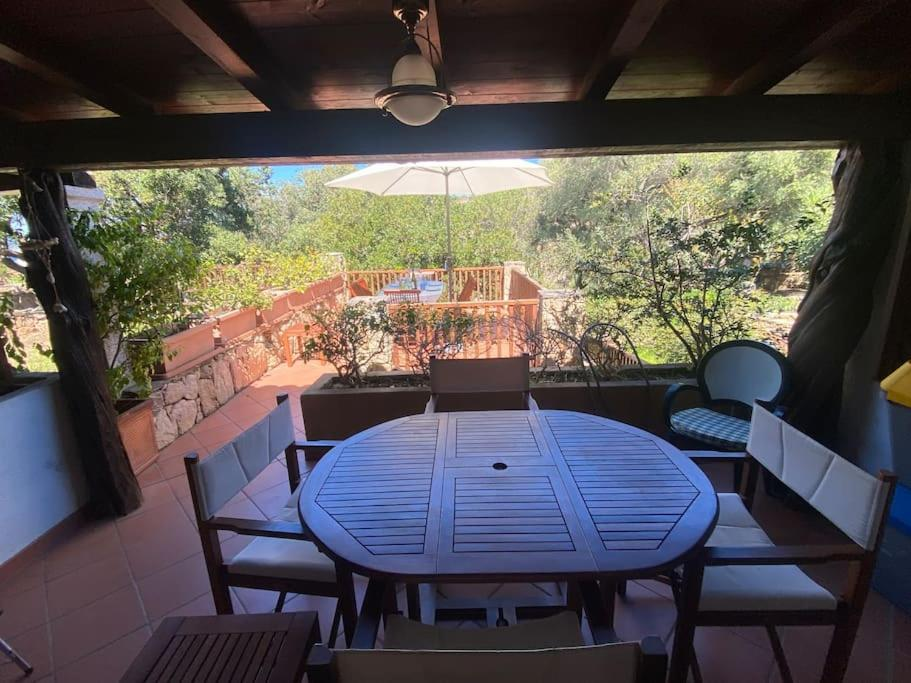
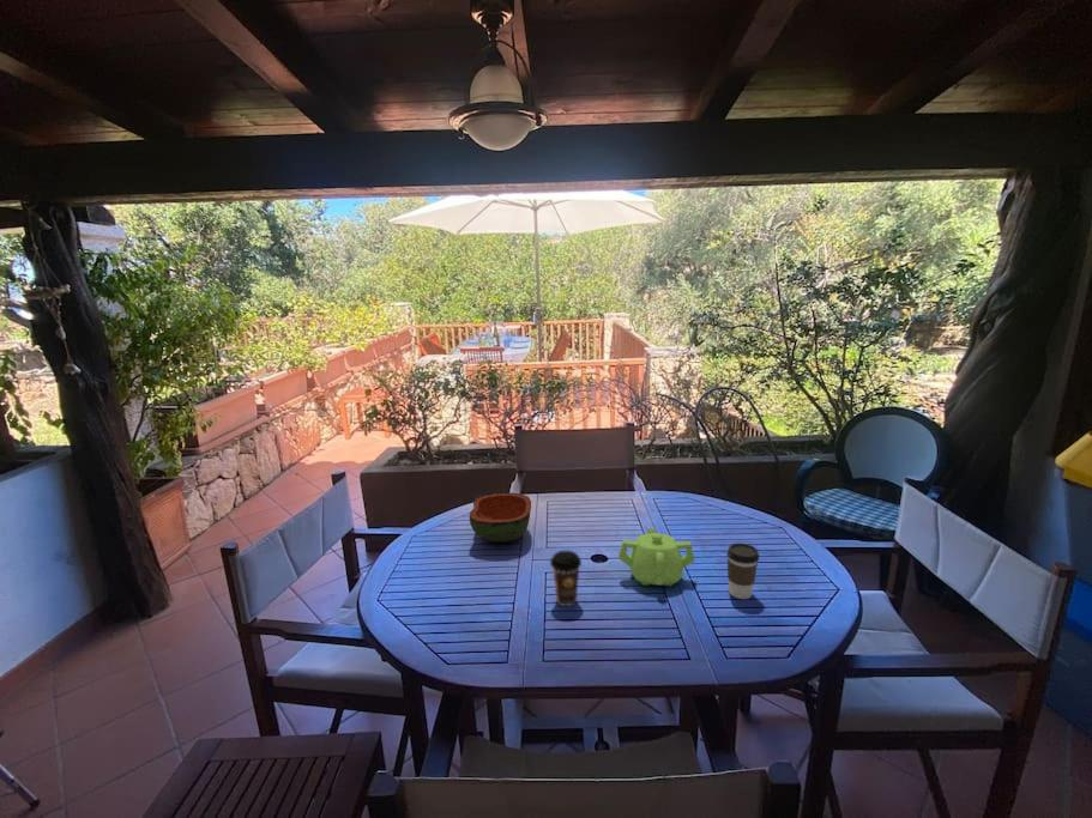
+ bowl [469,491,532,543]
+ teapot [617,527,696,587]
+ coffee cup [725,541,760,600]
+ coffee cup [549,550,583,607]
